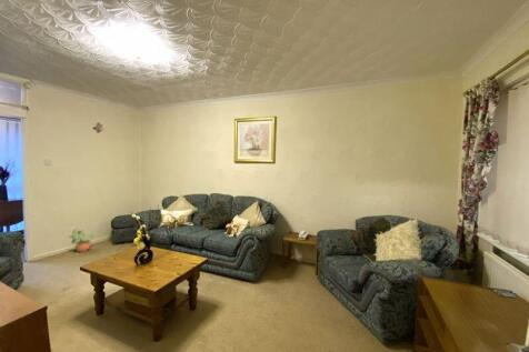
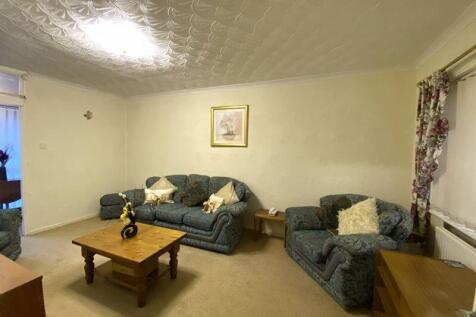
- potted plant [68,228,96,253]
